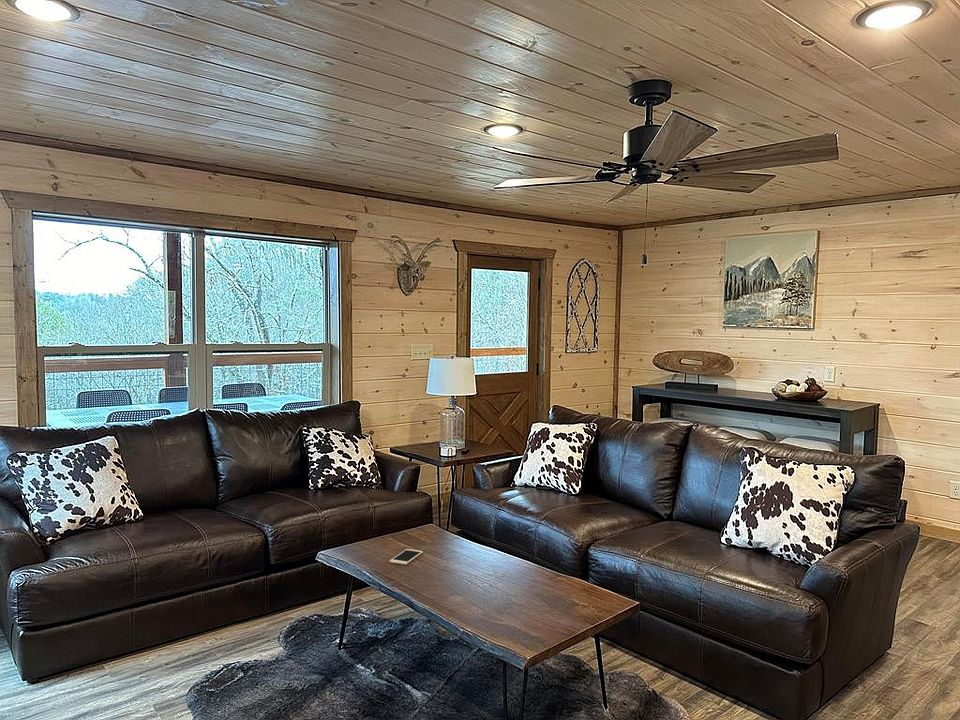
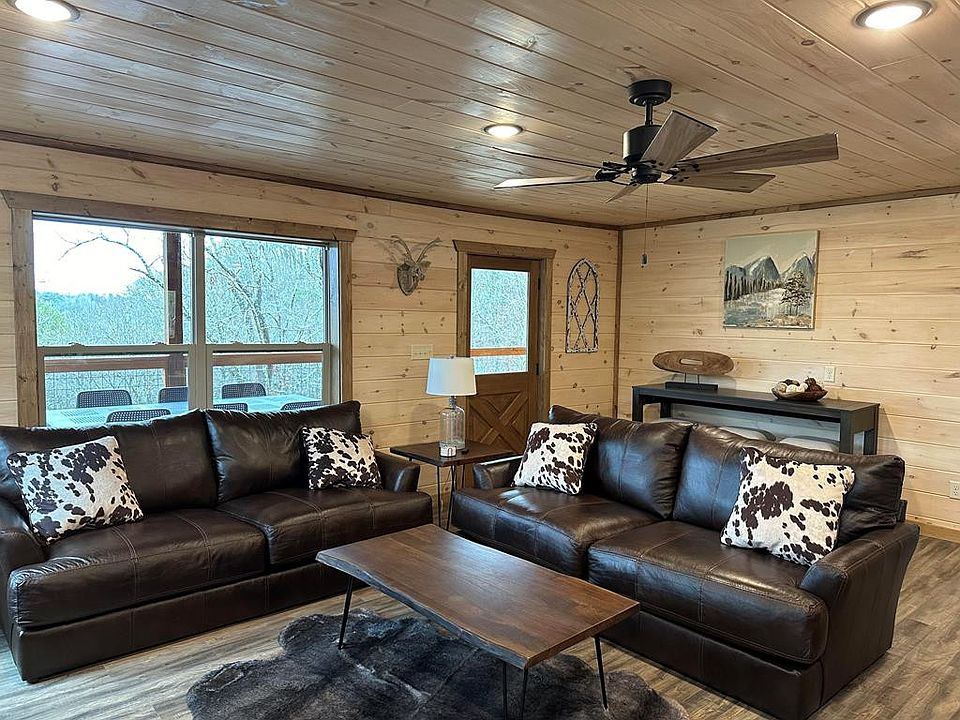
- cell phone [388,548,424,566]
